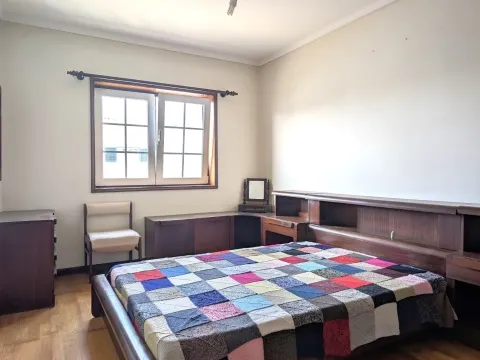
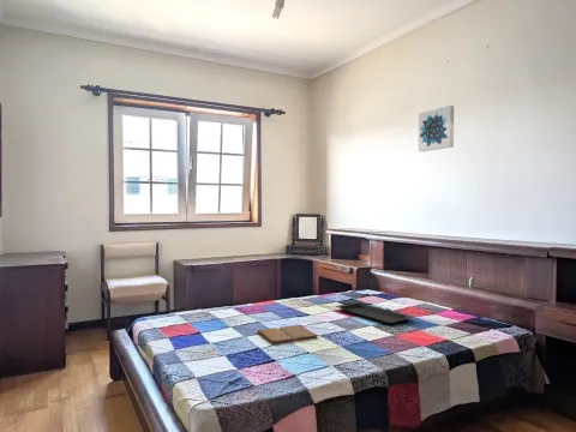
+ serving tray [334,301,415,325]
+ wall art [418,104,455,152]
+ book [254,324,318,346]
